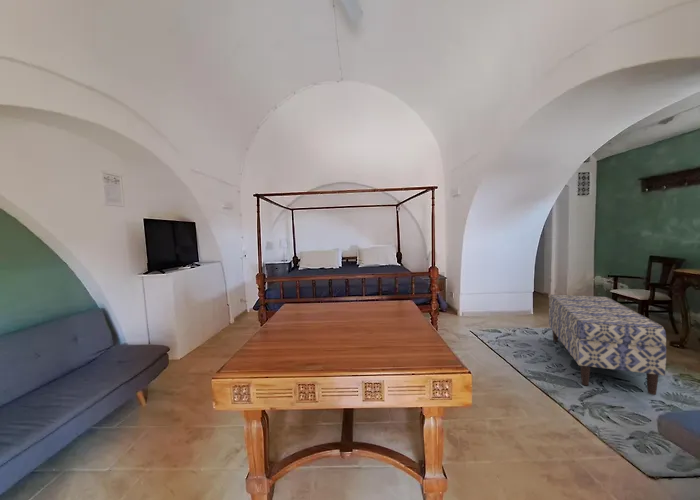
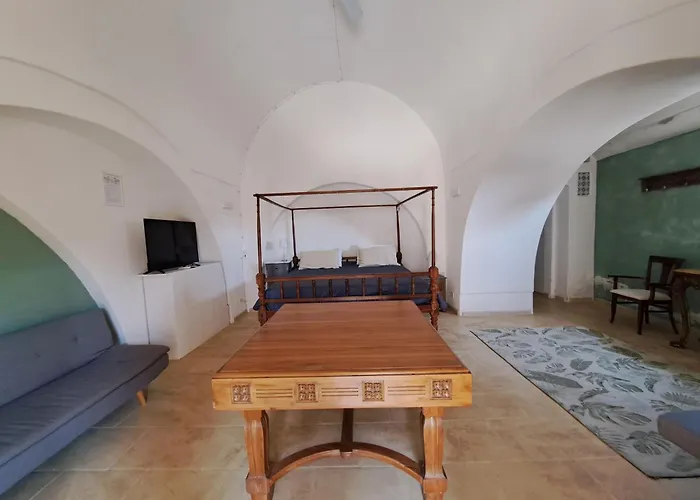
- bench [548,293,667,396]
